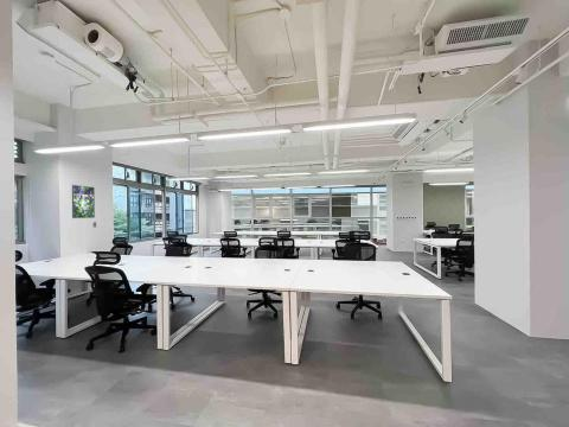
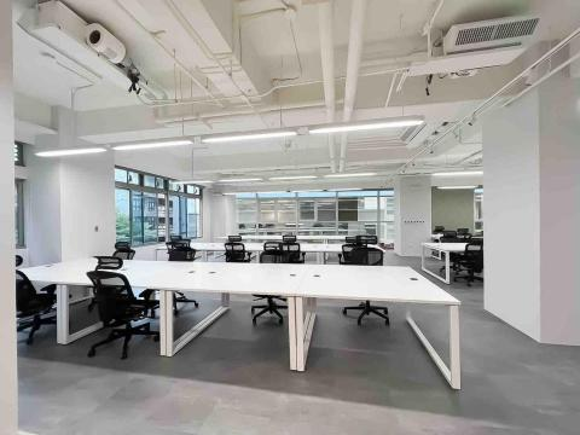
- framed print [71,184,96,219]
